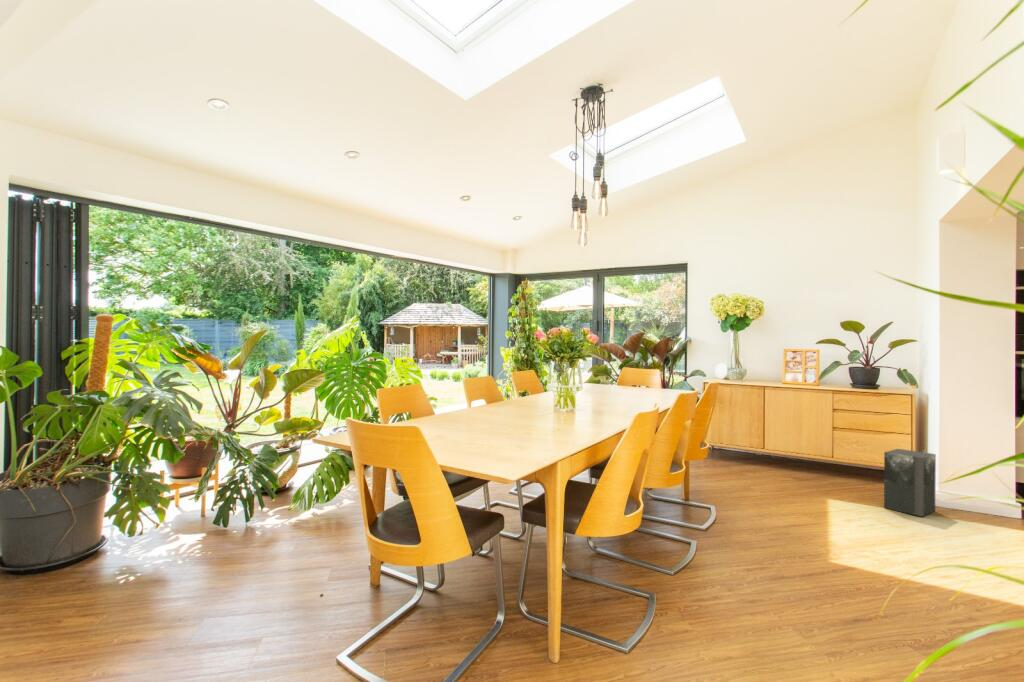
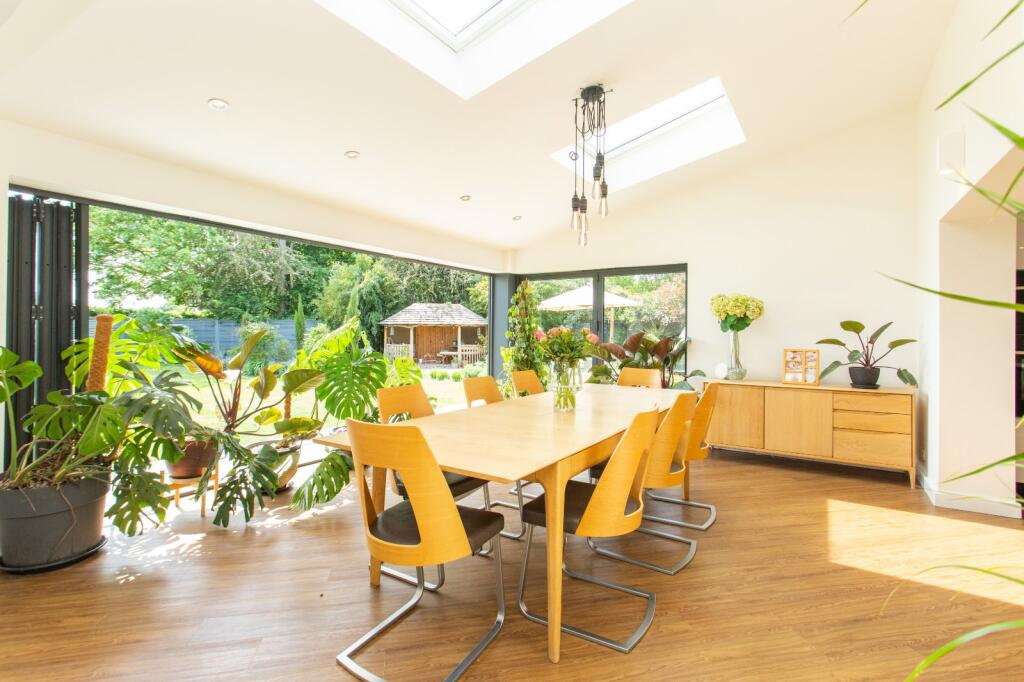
- speaker [883,448,937,517]
